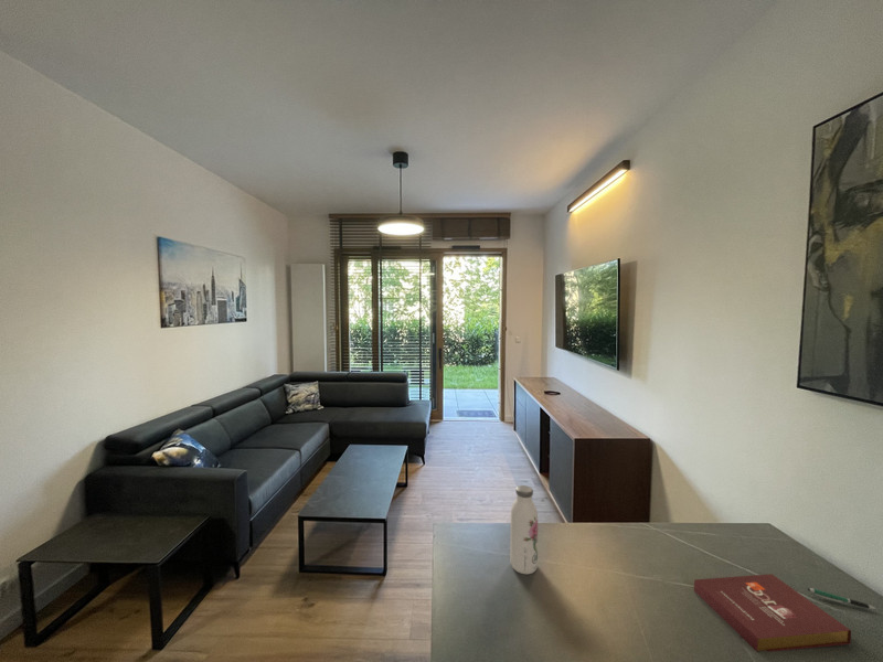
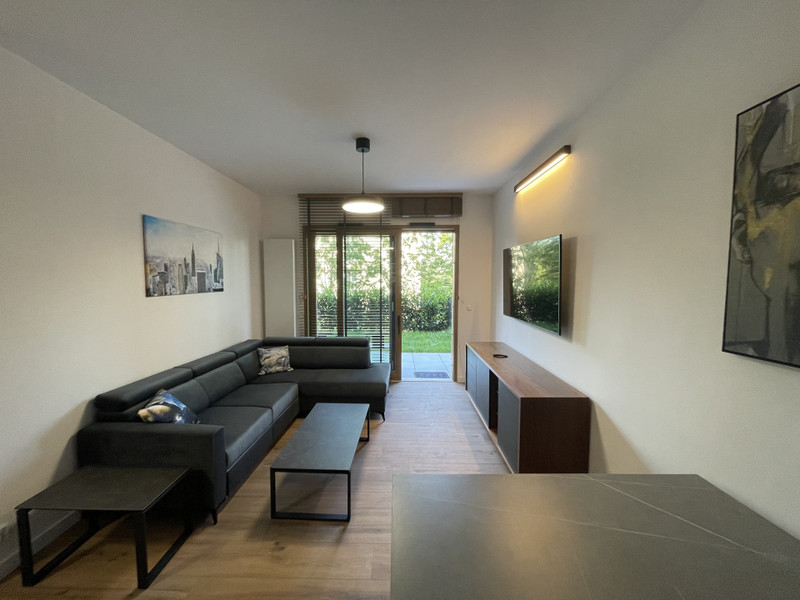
- water bottle [509,484,539,575]
- pen [807,587,876,610]
- book [693,573,852,653]
